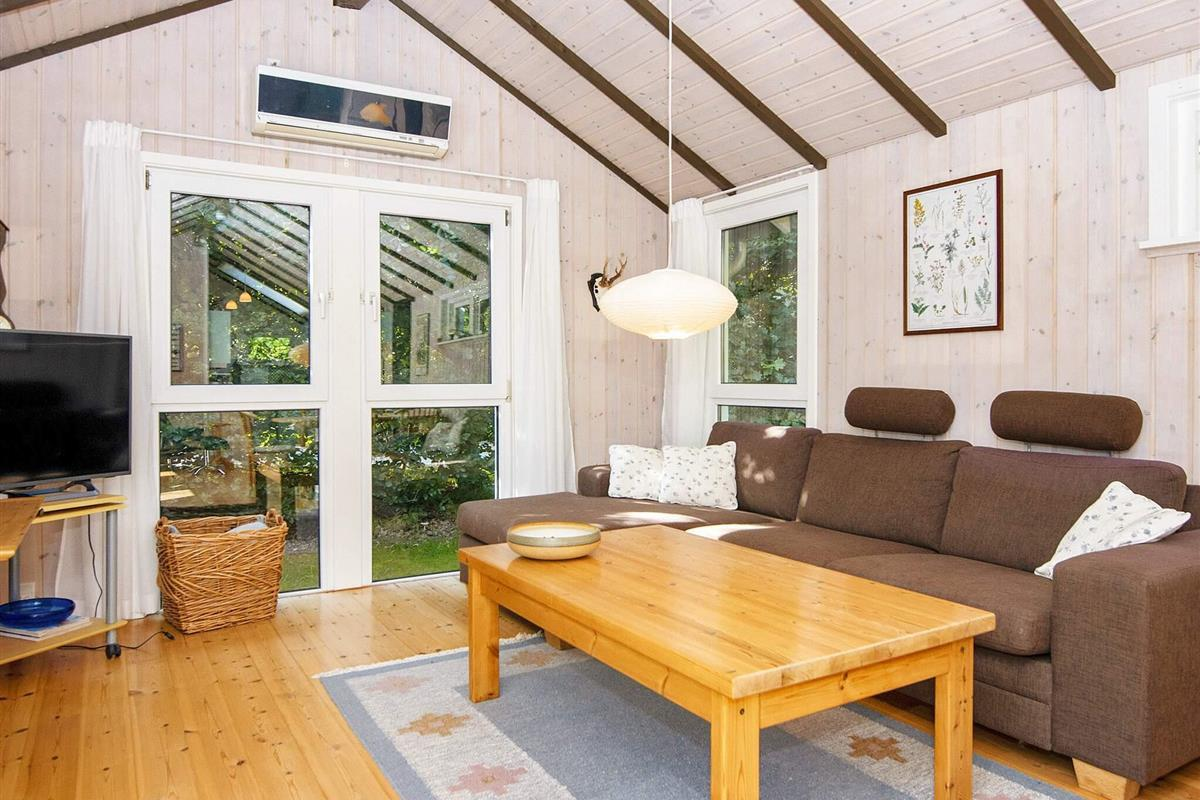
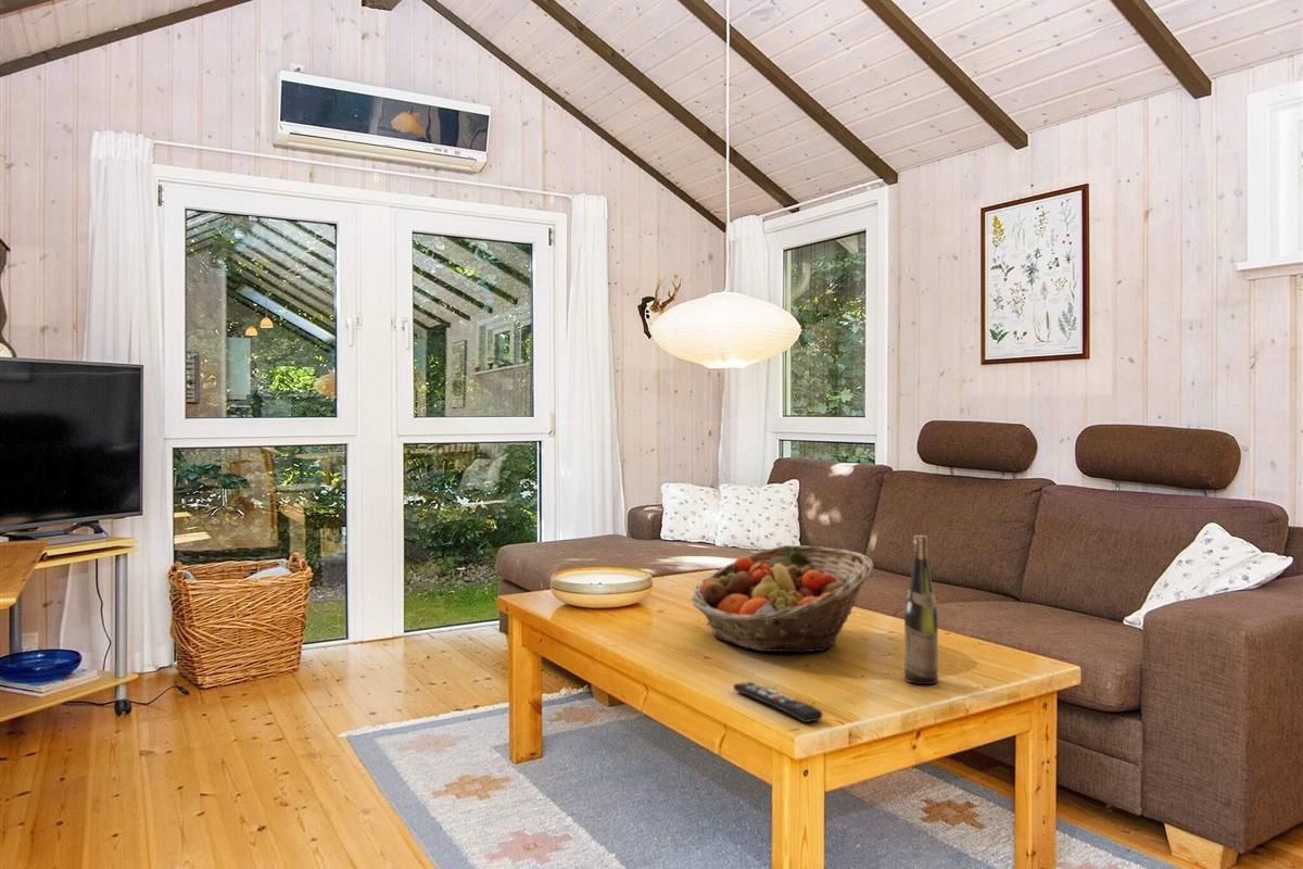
+ fruit basket [690,544,874,654]
+ remote control [732,680,824,723]
+ wine bottle [903,534,939,685]
